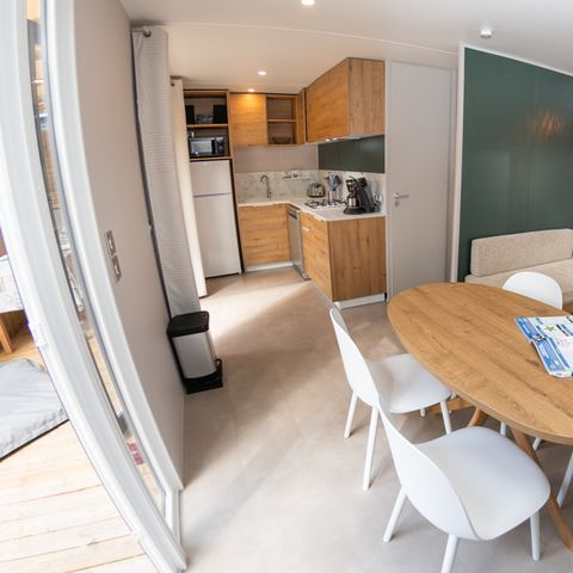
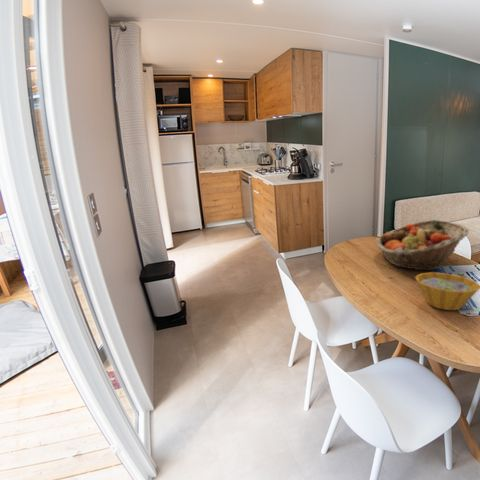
+ fruit basket [375,219,470,272]
+ bowl [414,272,480,311]
